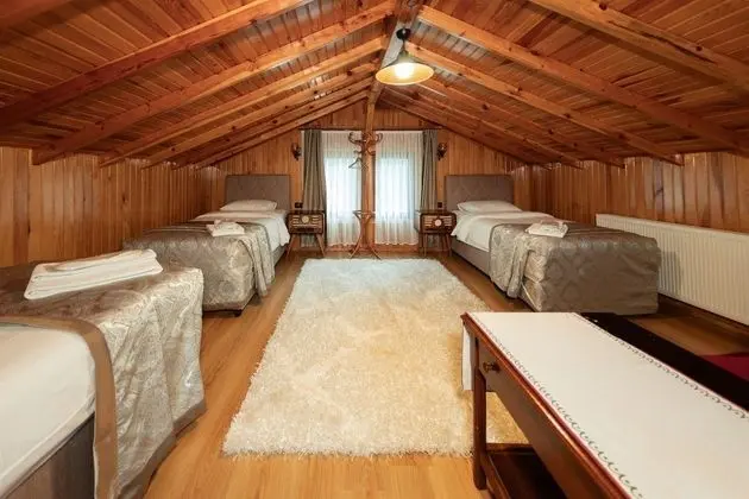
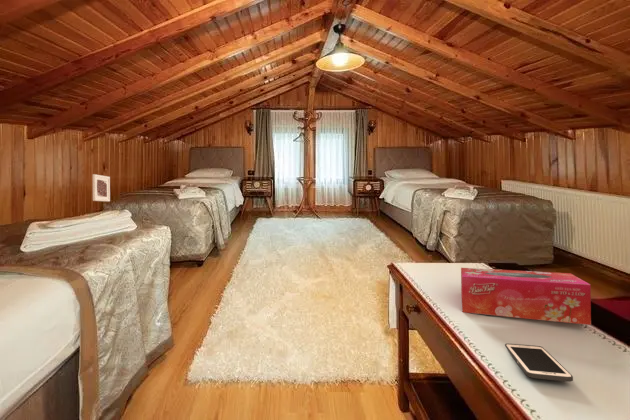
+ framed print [91,173,111,202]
+ cell phone [504,343,574,383]
+ tissue box [460,267,592,326]
